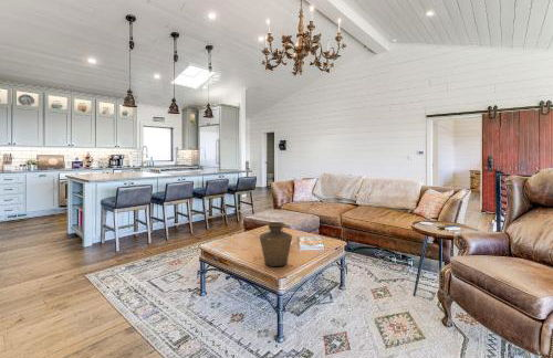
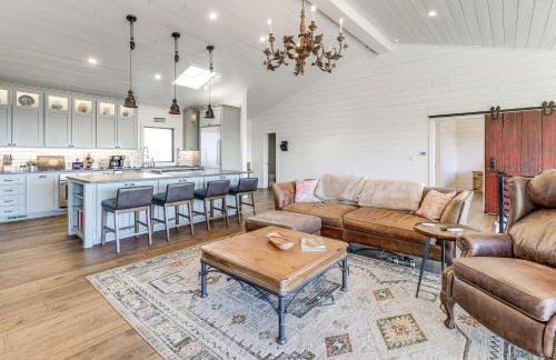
- vase [259,221,293,267]
